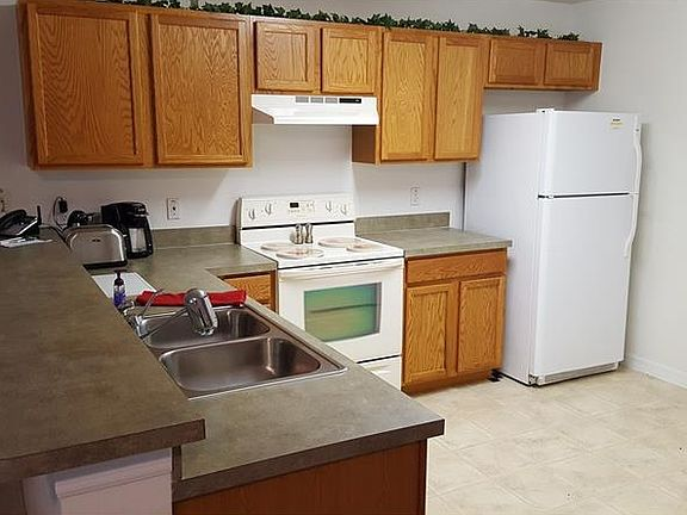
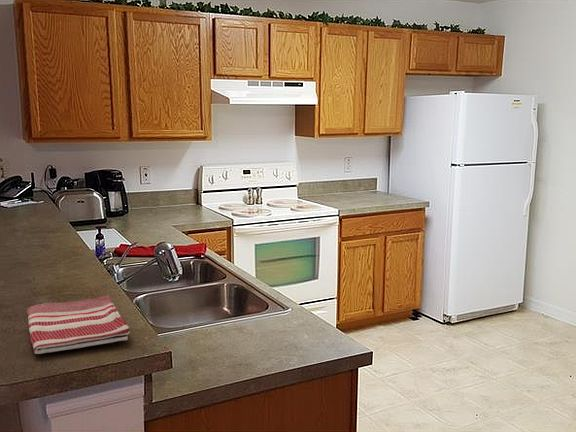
+ dish towel [26,294,131,355]
